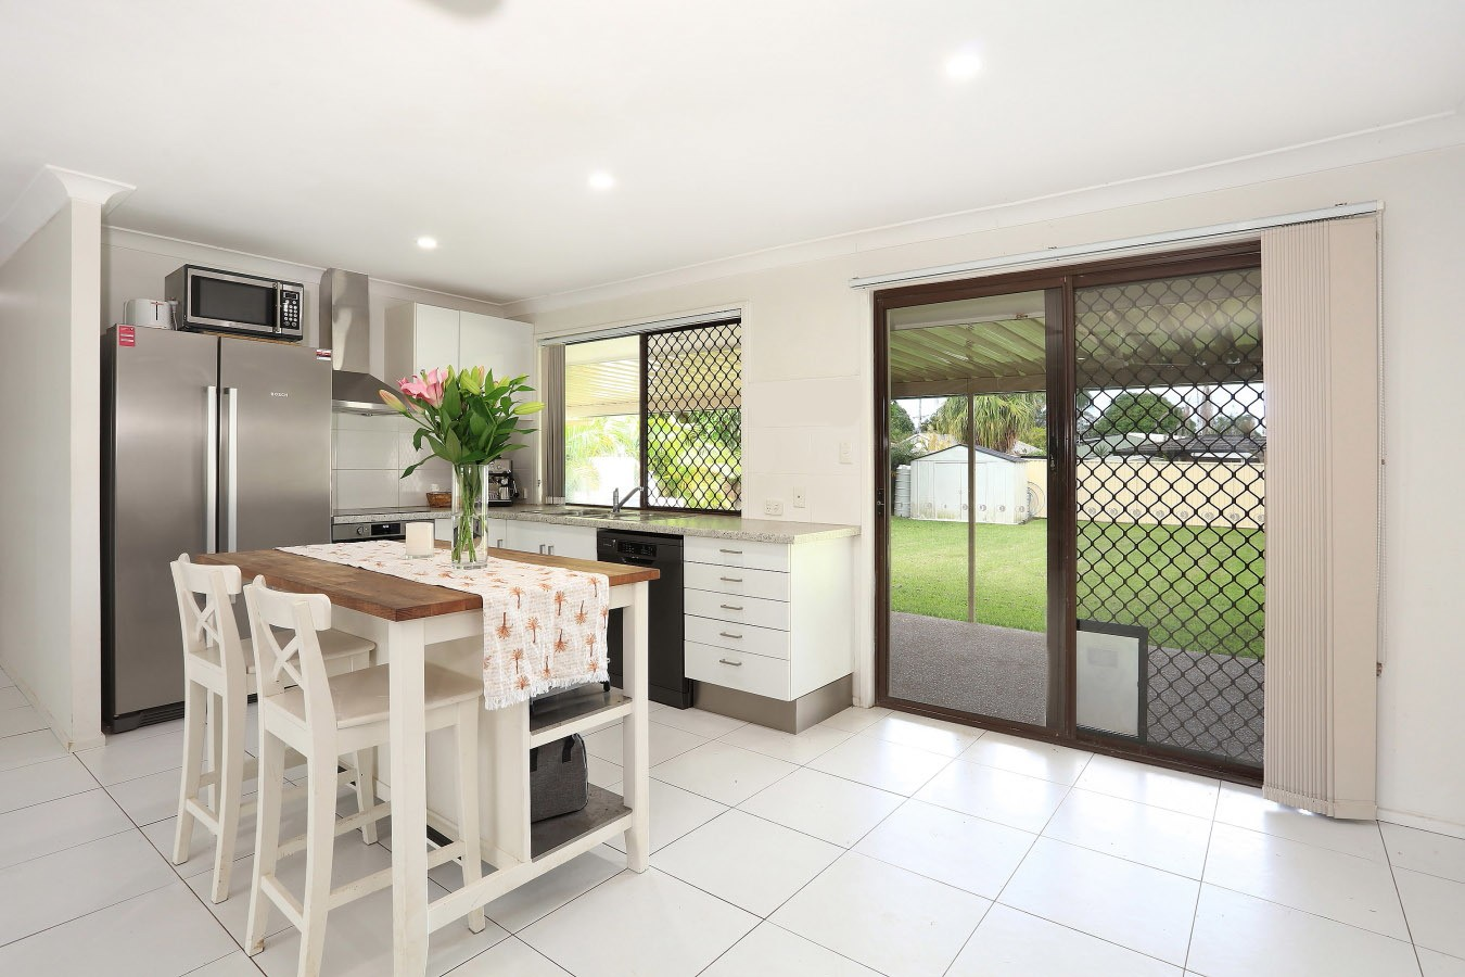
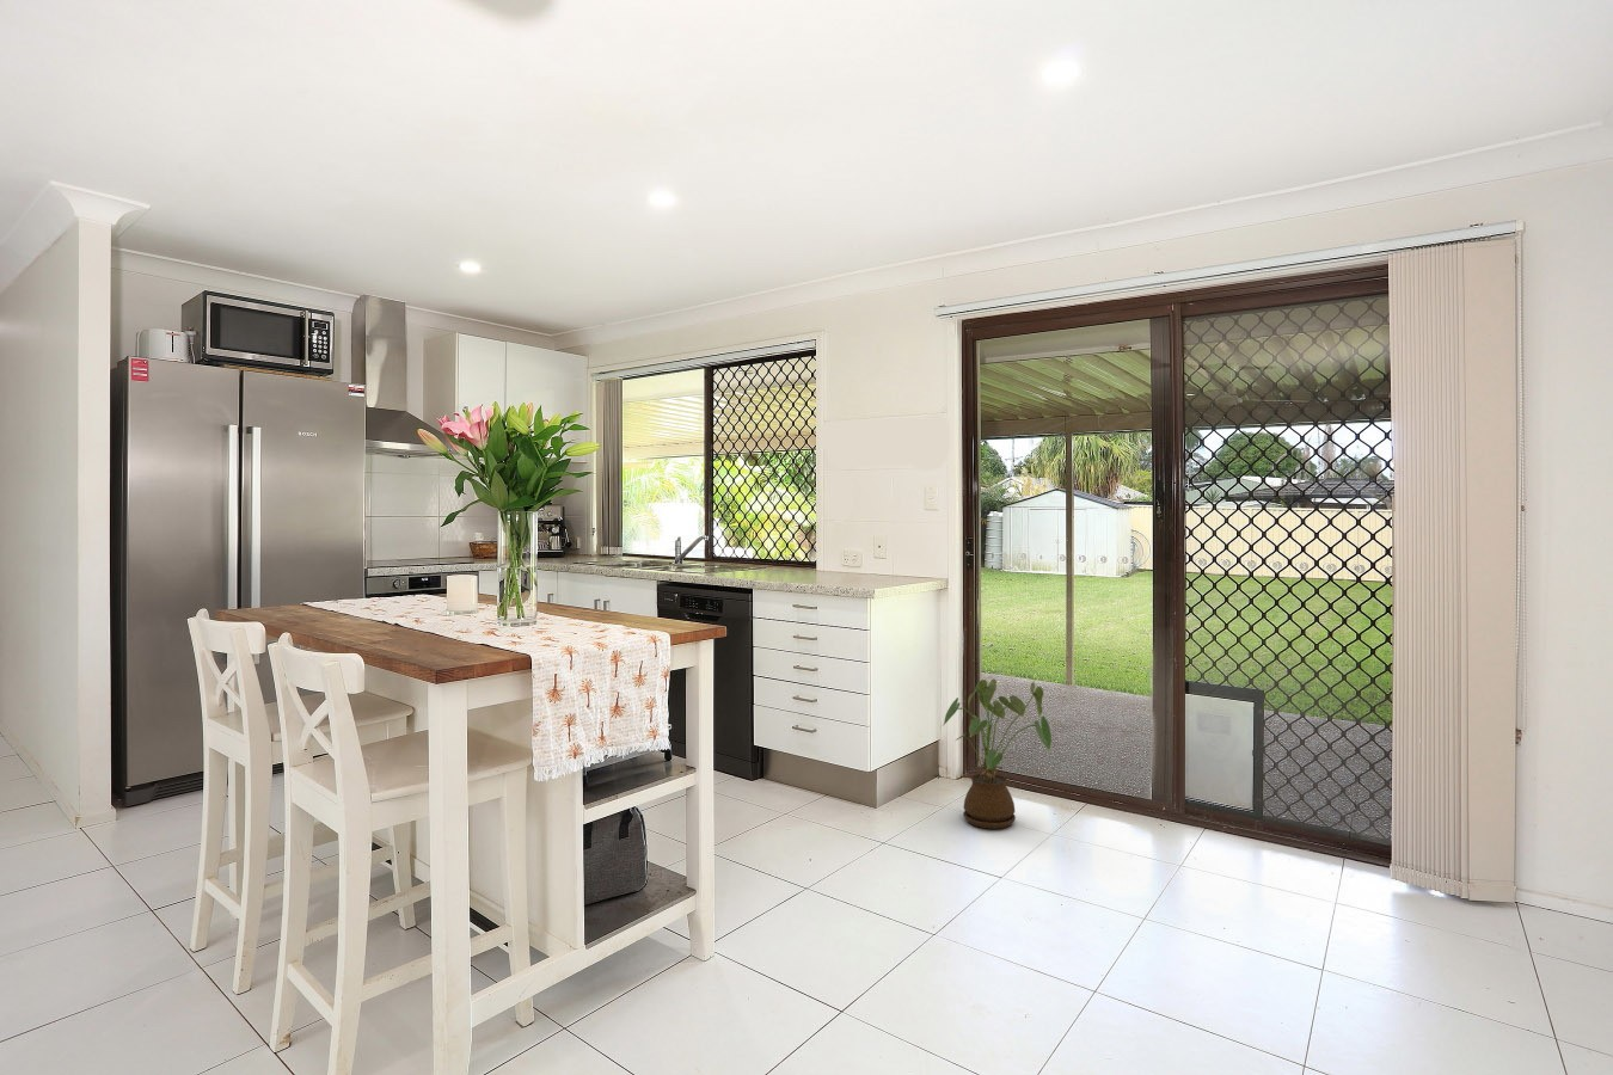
+ house plant [942,677,1053,830]
